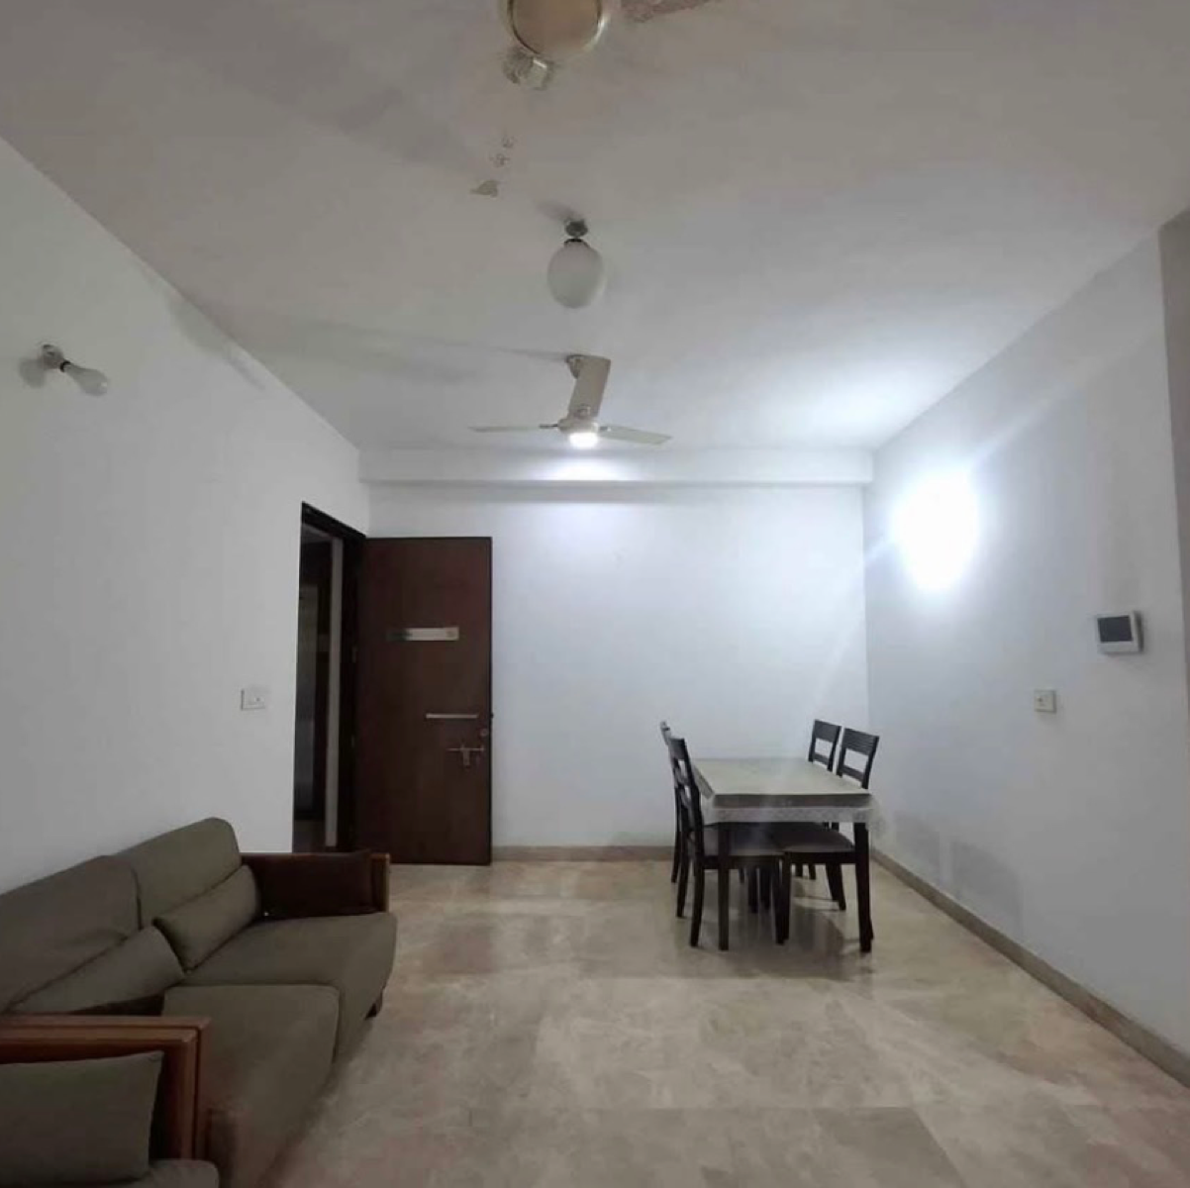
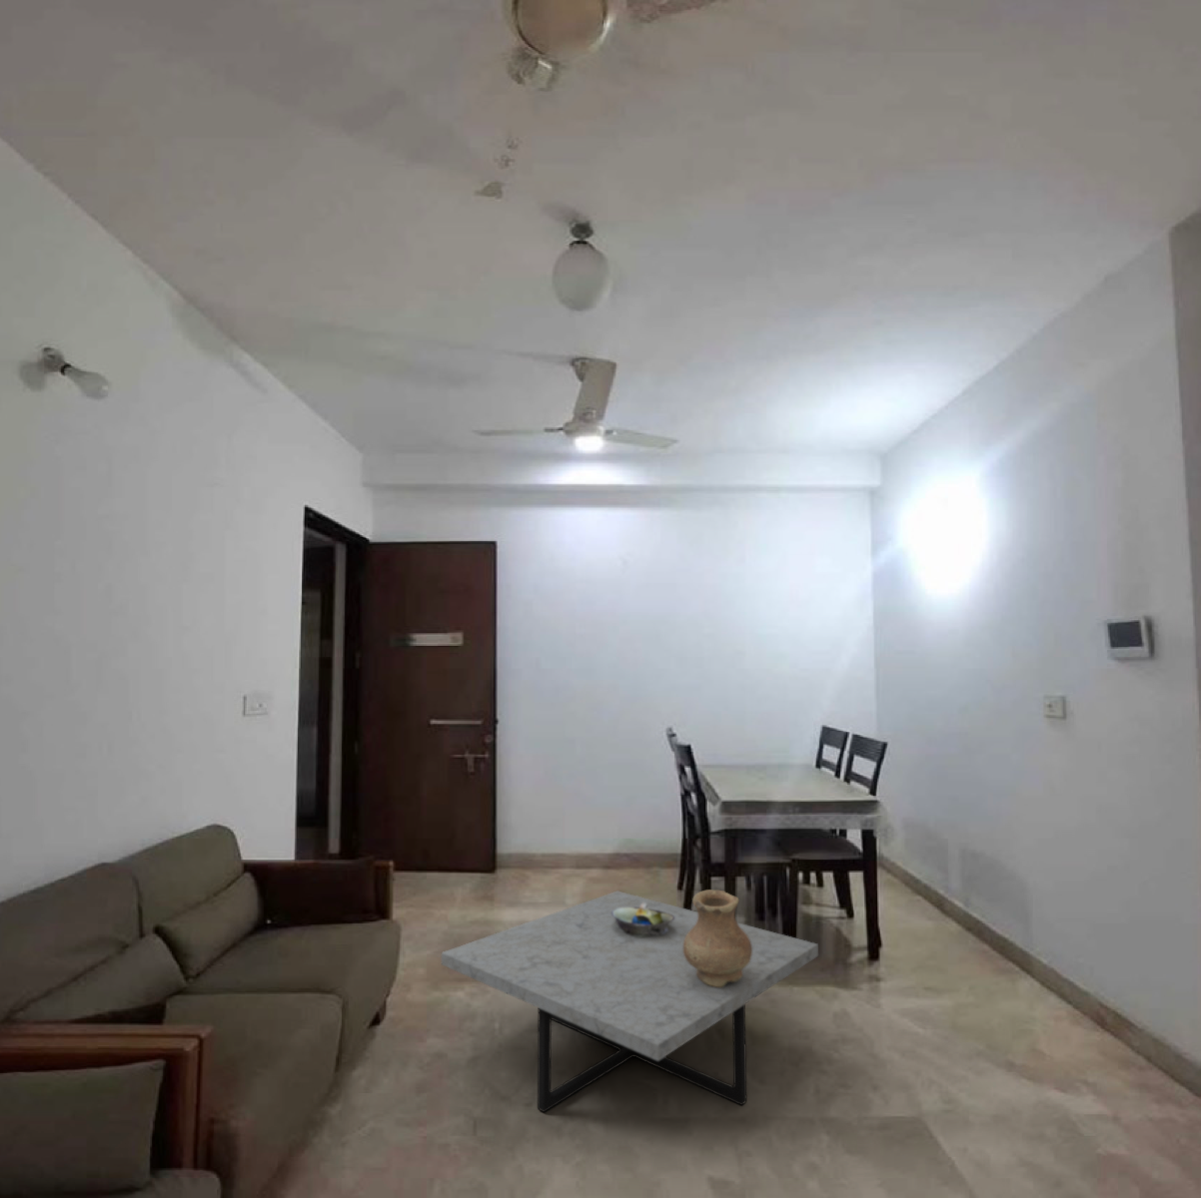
+ vase [684,889,752,987]
+ decorative bowl [611,903,675,937]
+ coffee table [440,891,819,1114]
